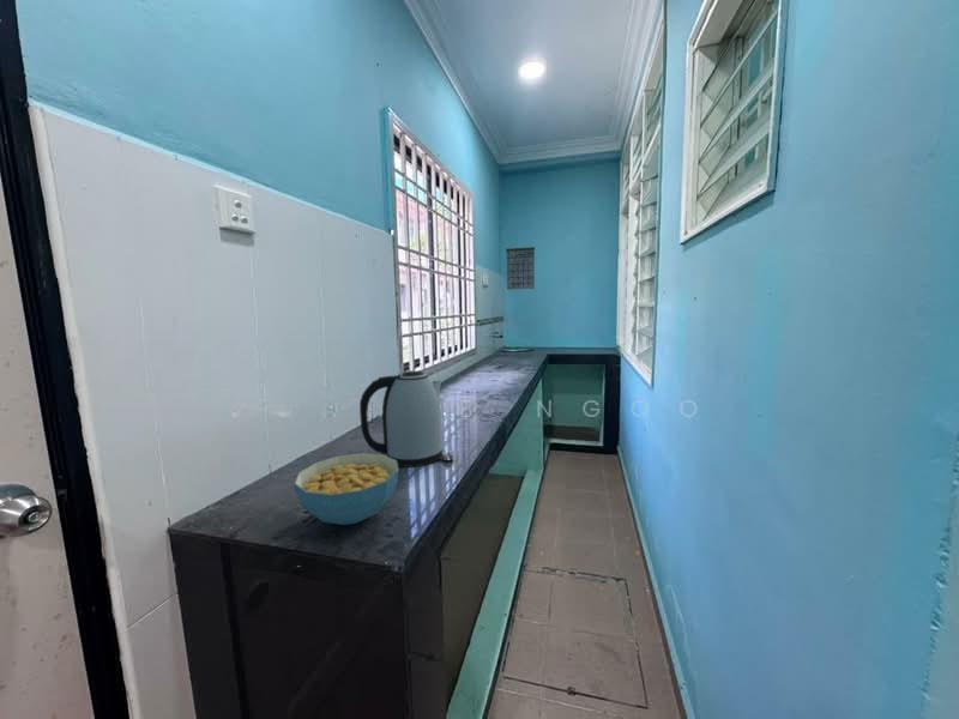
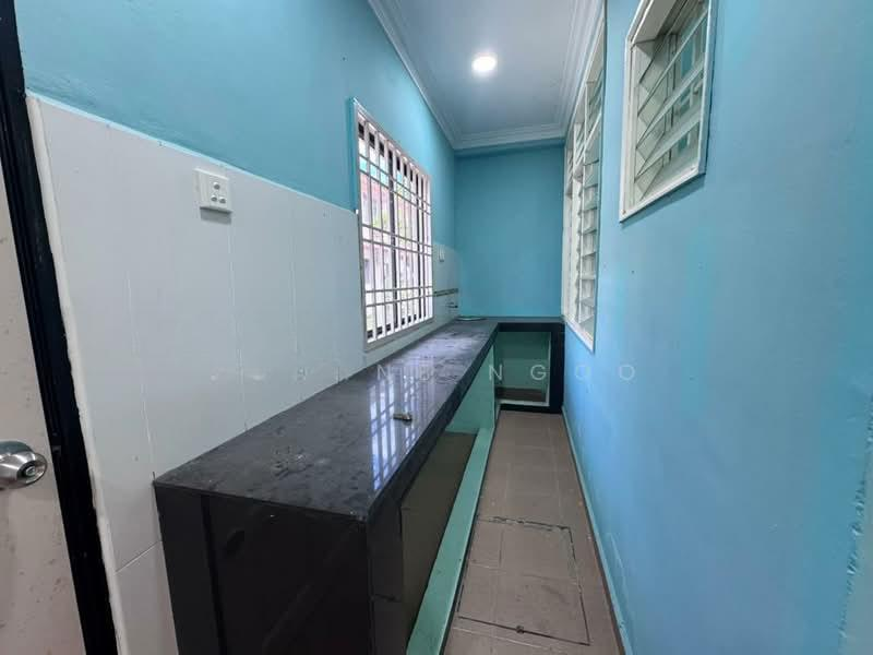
- kettle [358,369,444,469]
- calendar [505,241,536,291]
- cereal bowl [292,452,400,526]
